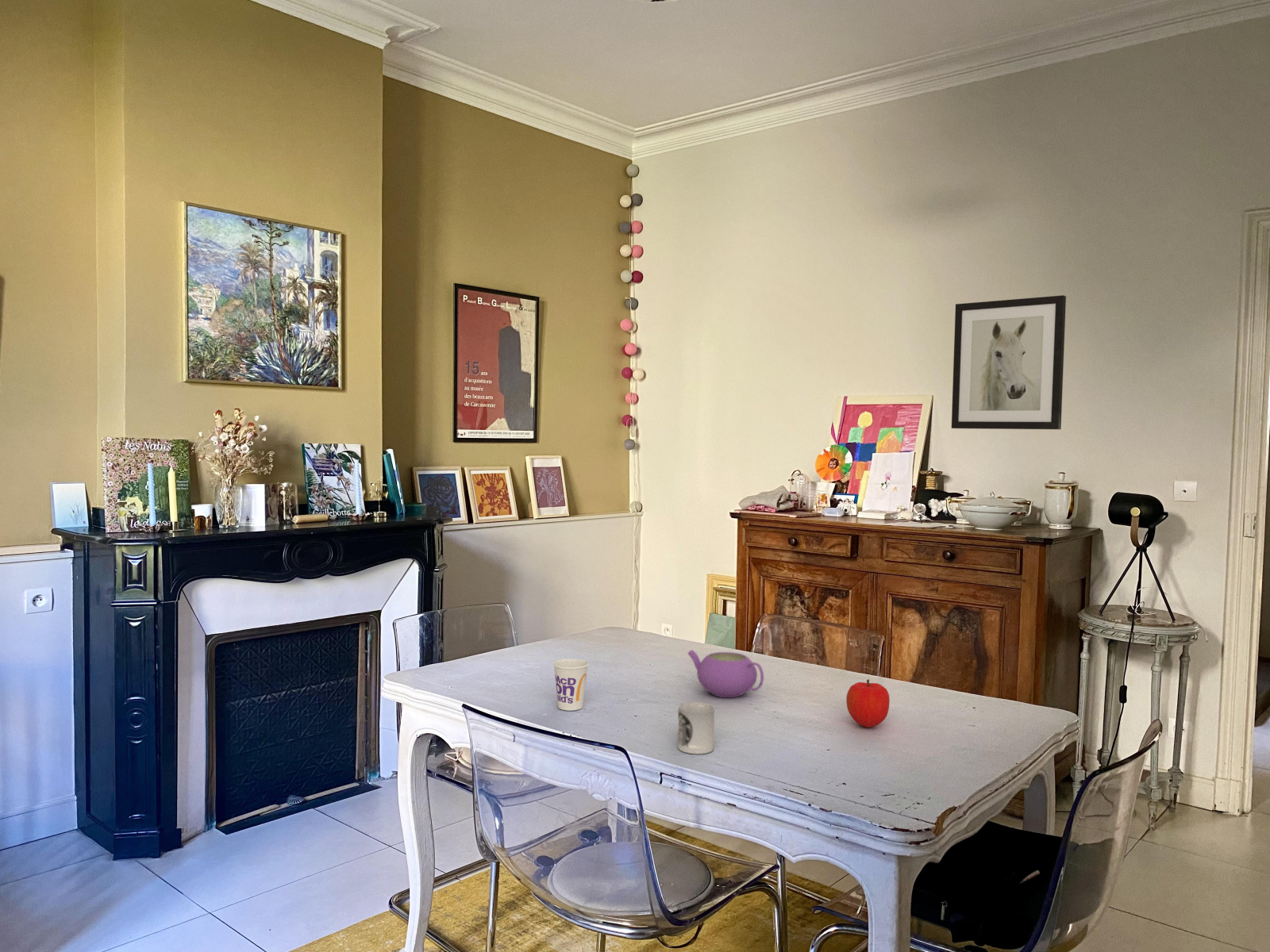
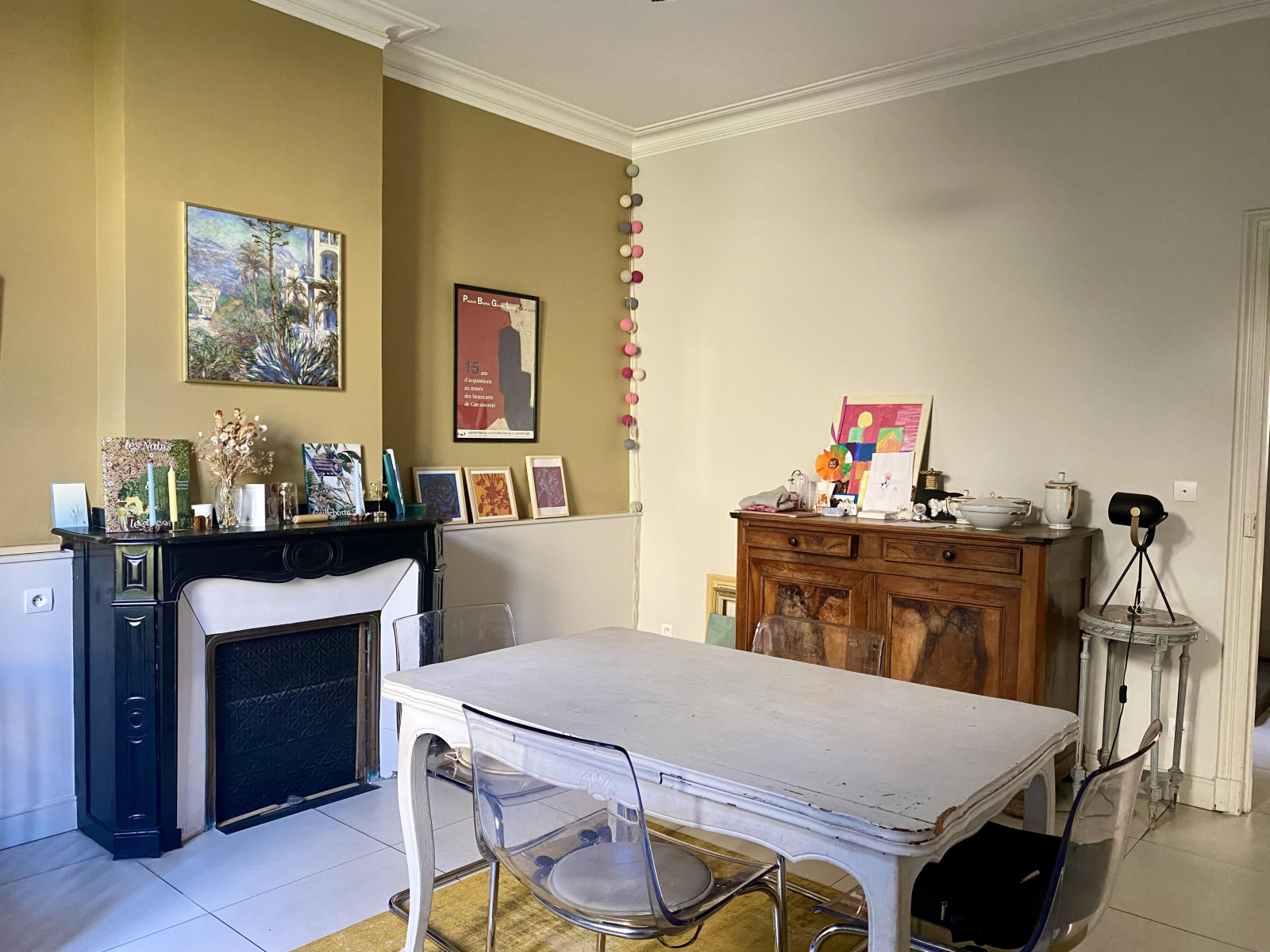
- cup [552,658,590,712]
- teapot [687,649,764,698]
- fruit [845,678,891,728]
- wall art [951,294,1067,430]
- cup [677,701,715,755]
